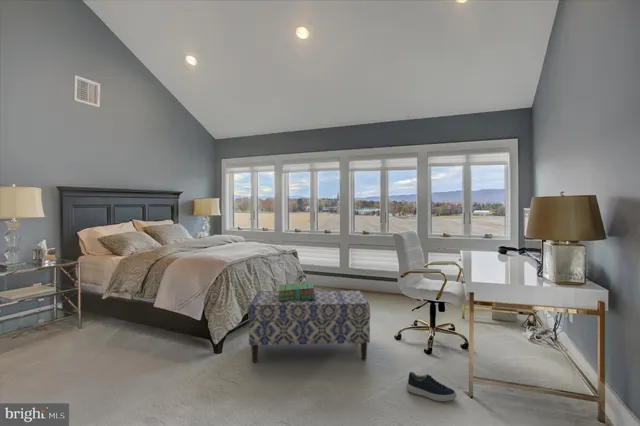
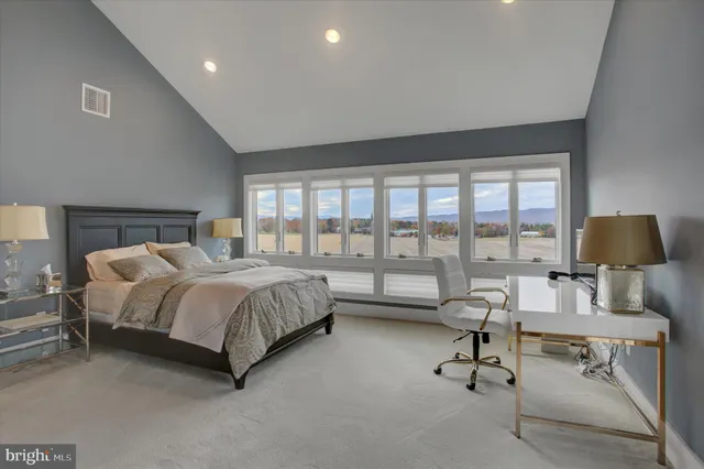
- stack of books [278,282,316,301]
- bench [248,289,371,363]
- shoe [405,371,457,402]
